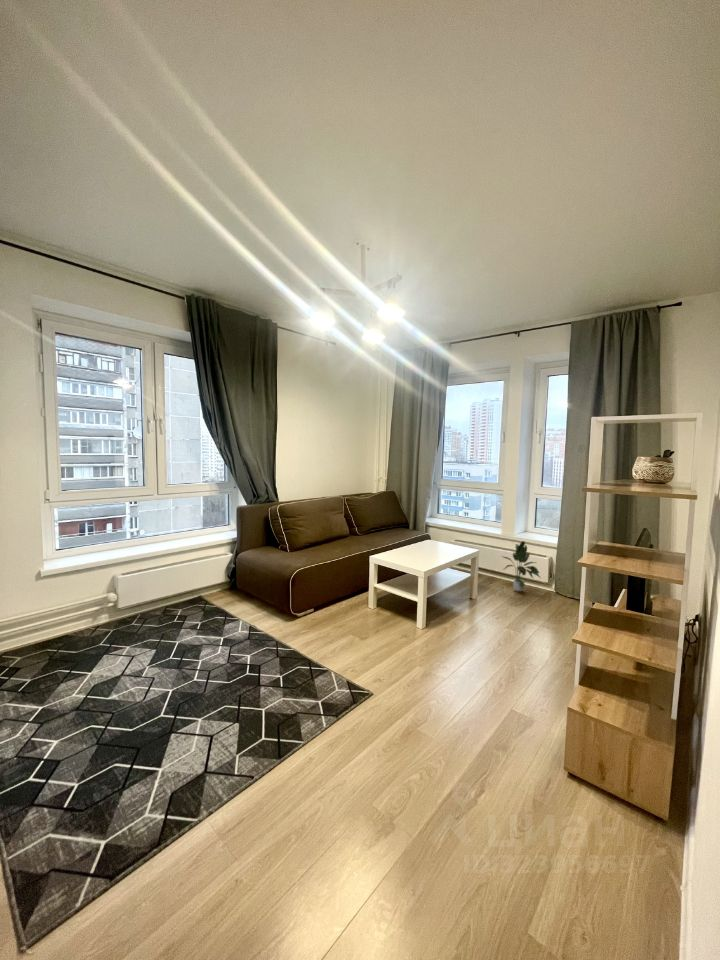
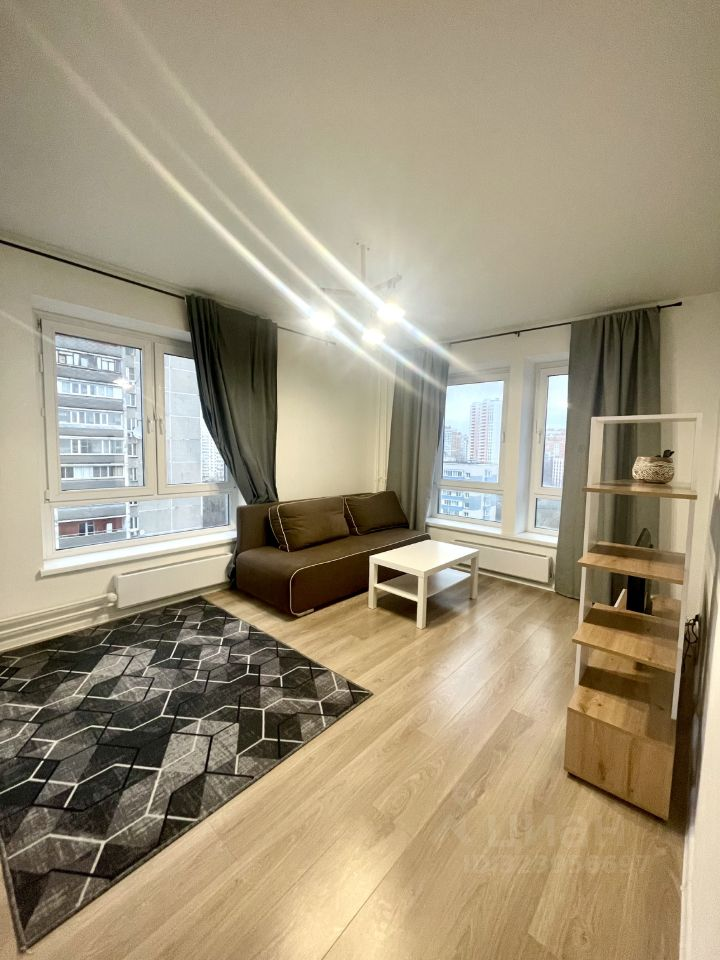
- potted plant [501,540,541,592]
